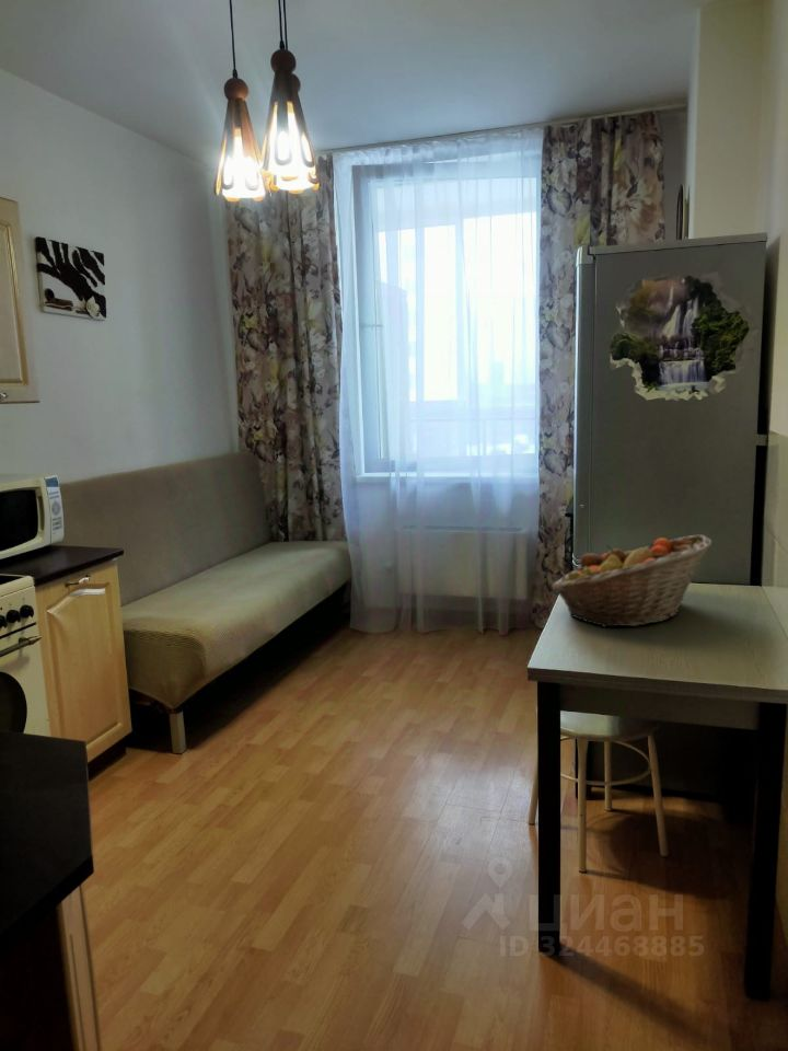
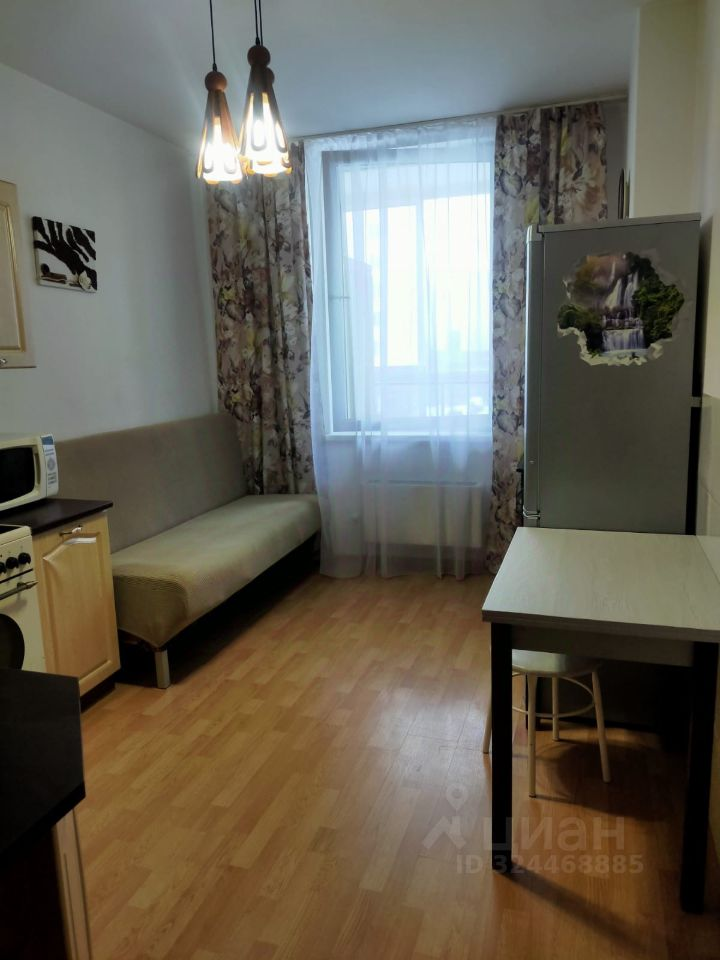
- fruit basket [551,533,712,628]
